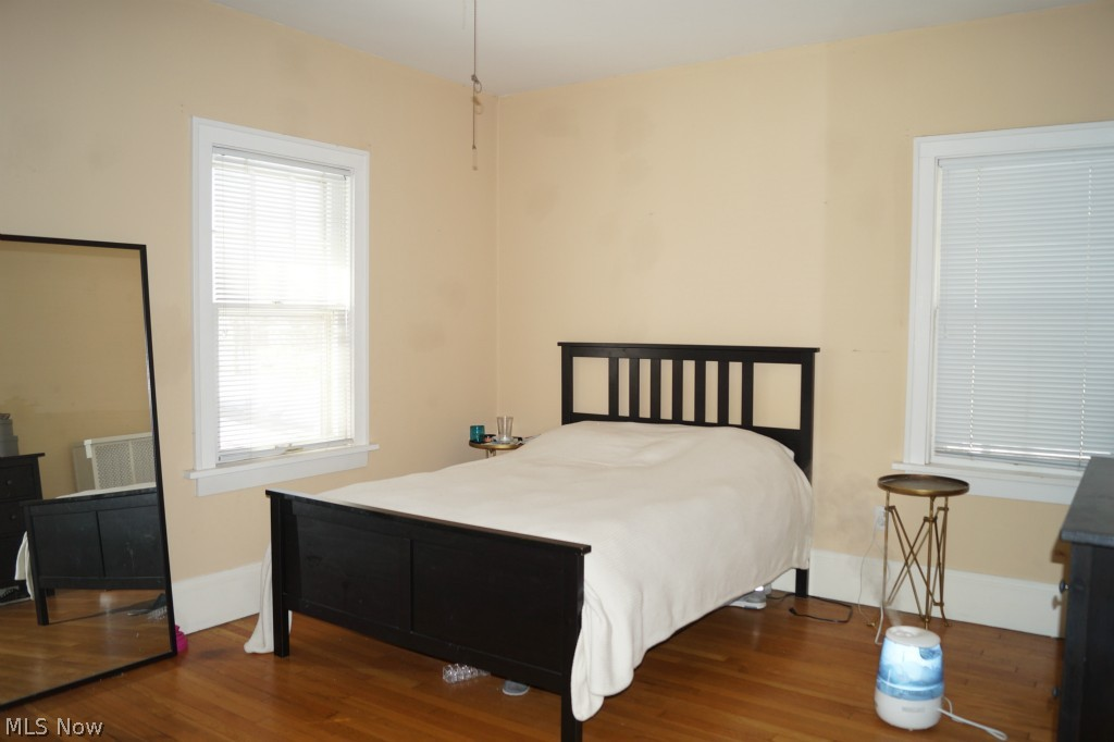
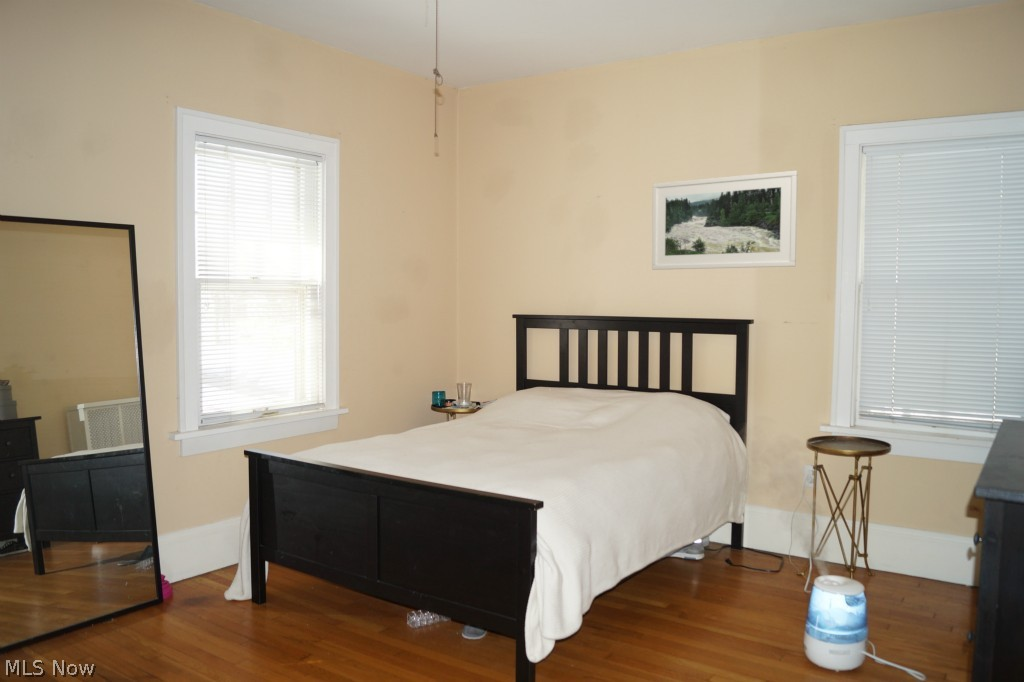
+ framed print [651,170,799,271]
